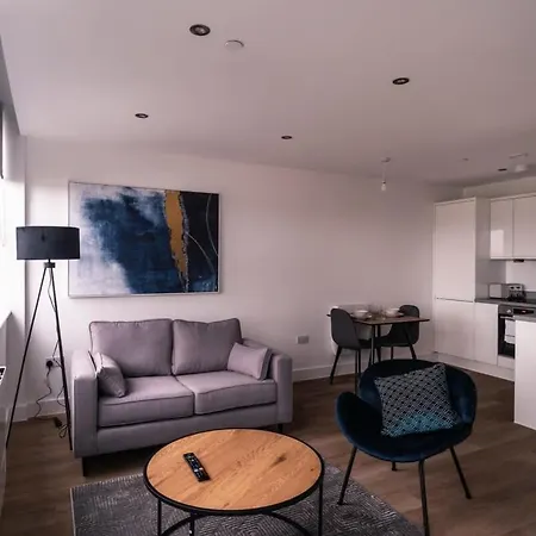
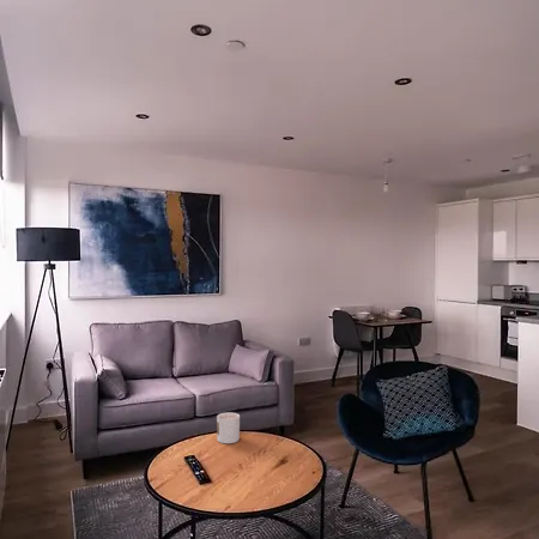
+ candle [216,411,241,444]
